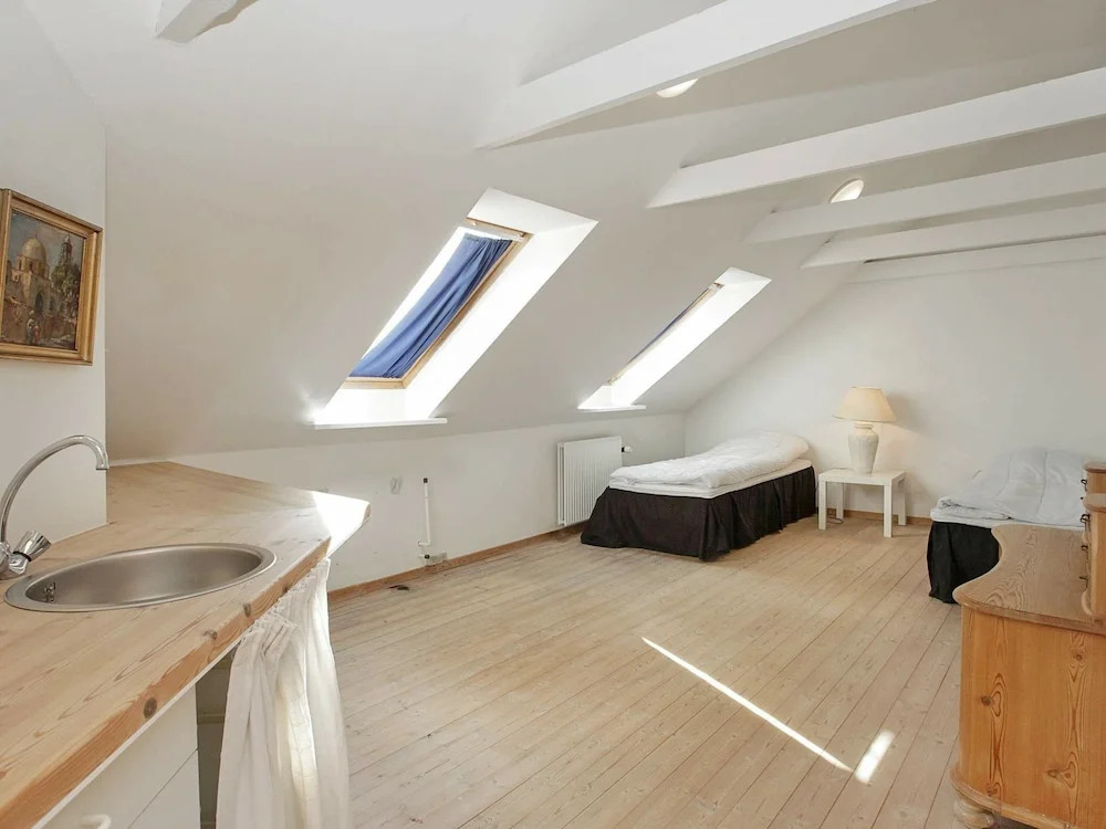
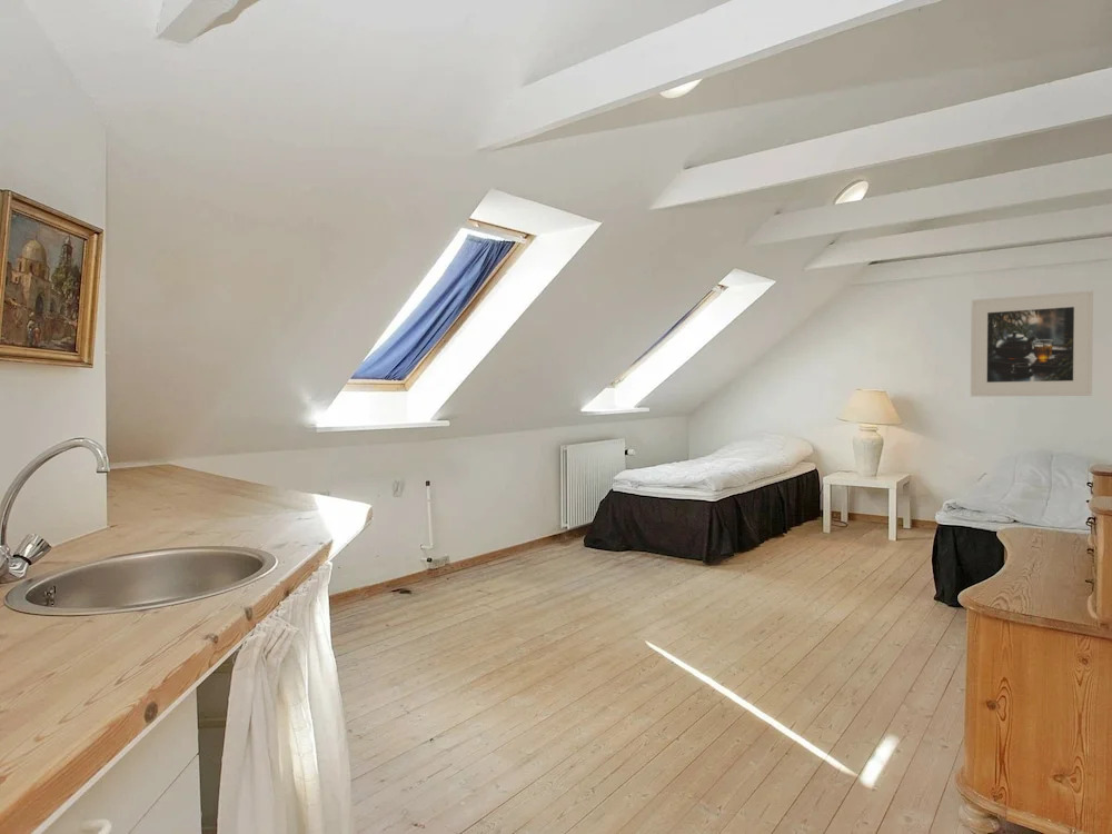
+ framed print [970,289,1094,398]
